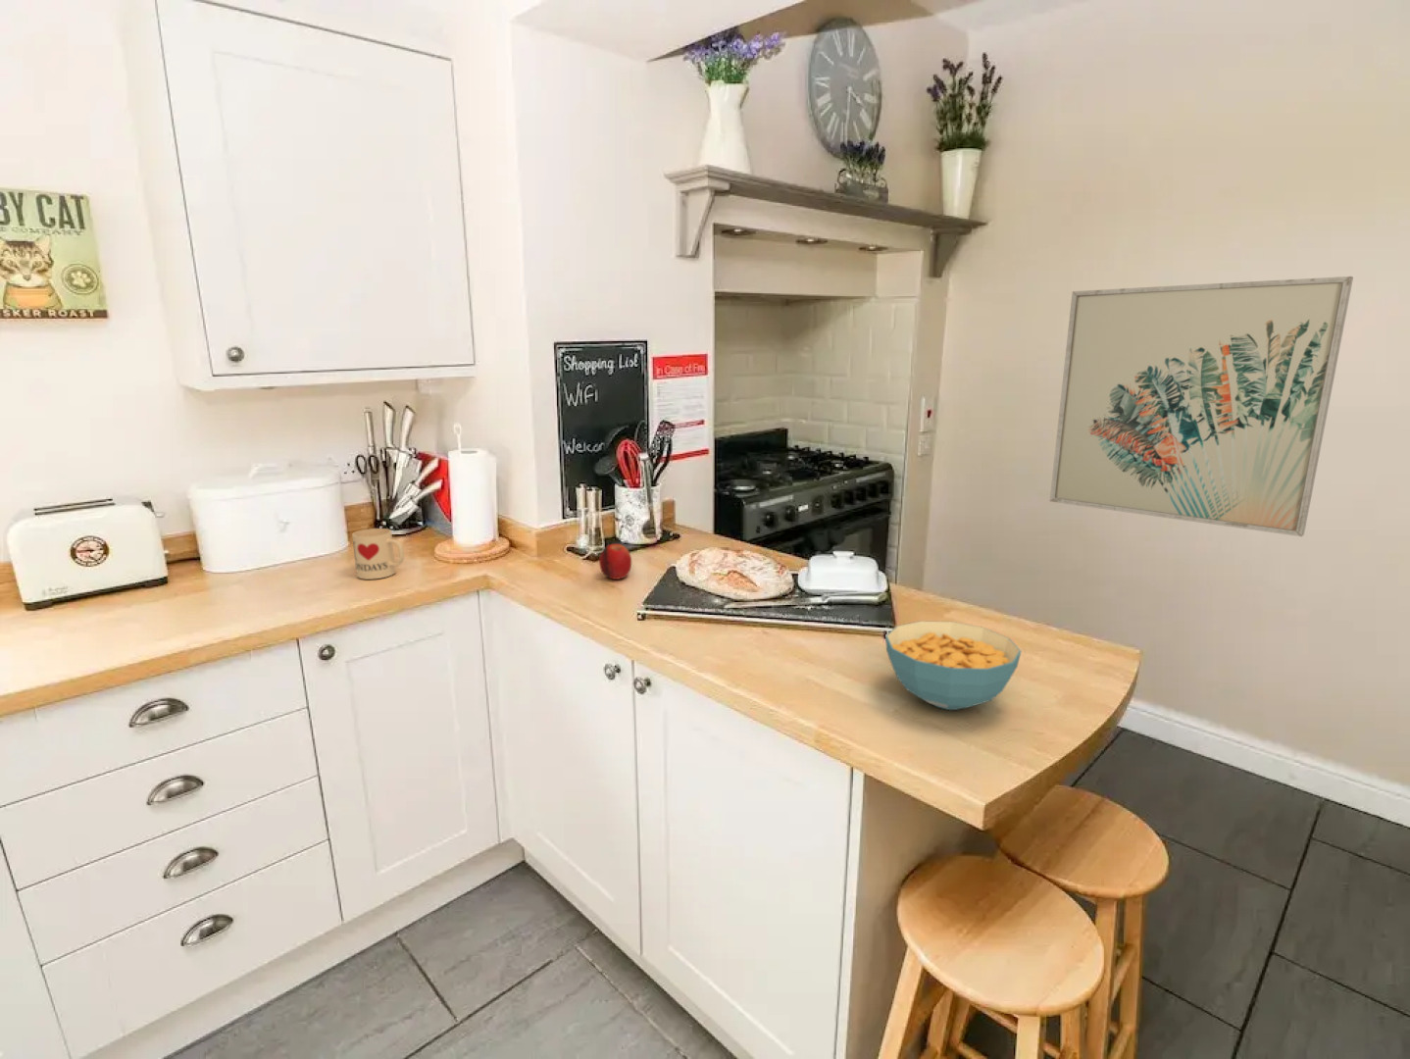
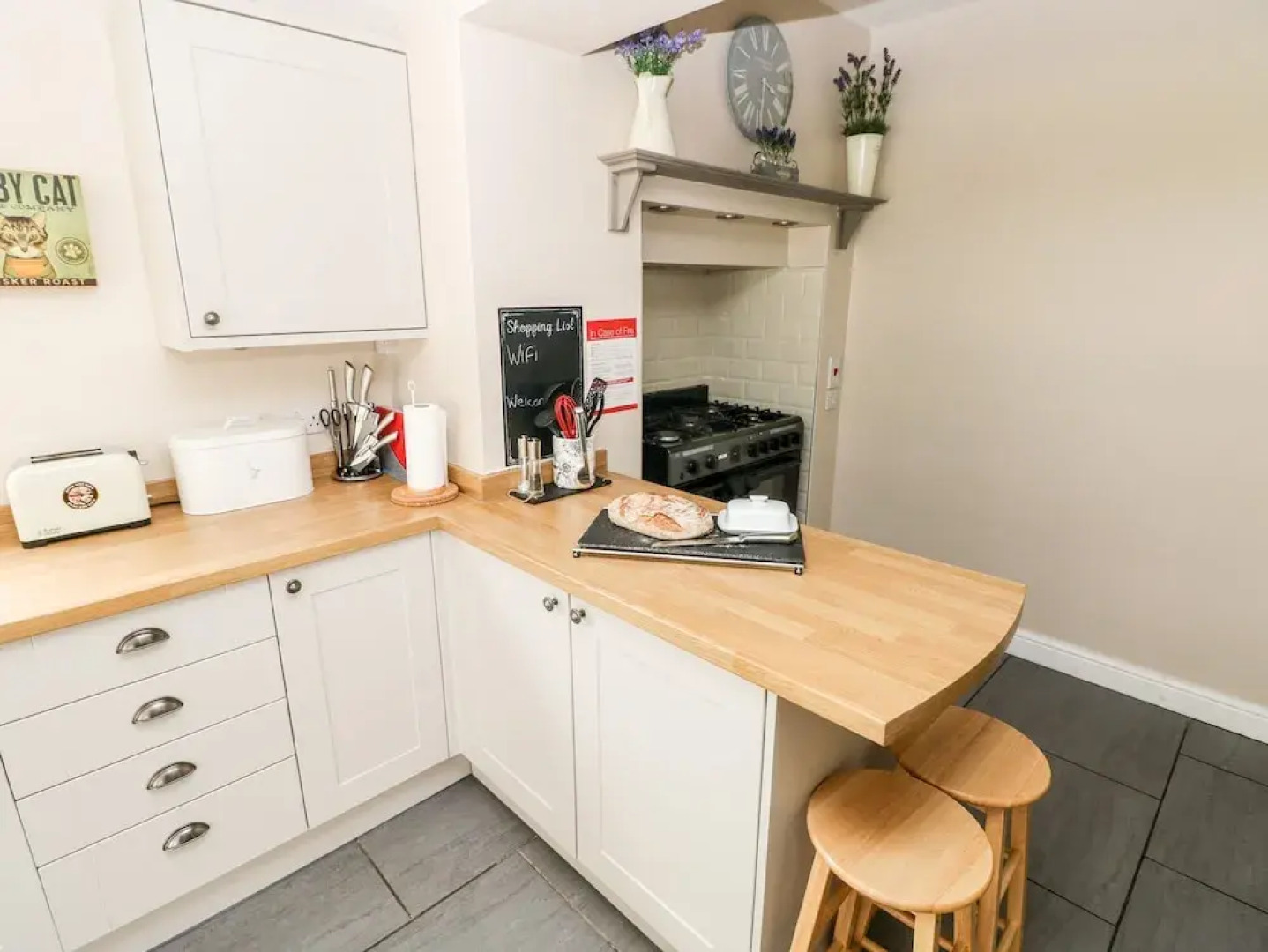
- fruit [598,543,633,581]
- wall art [1050,276,1354,537]
- mug [351,527,405,581]
- cereal bowl [884,620,1022,711]
